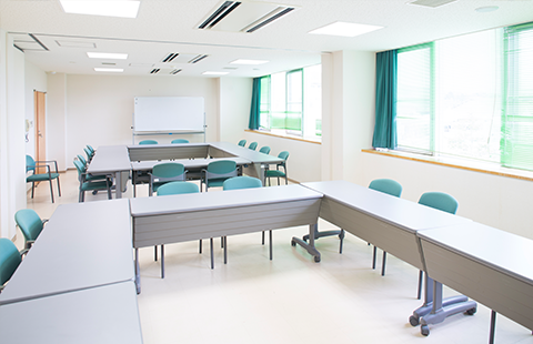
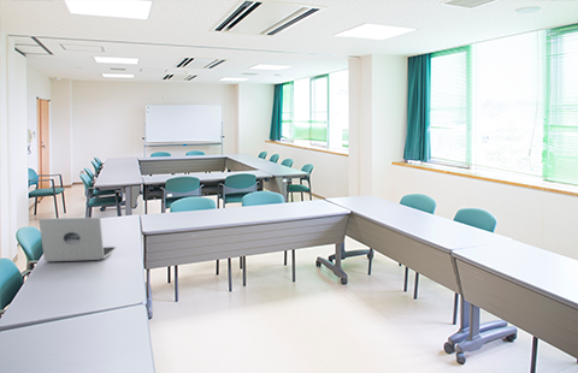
+ laptop [37,217,117,262]
